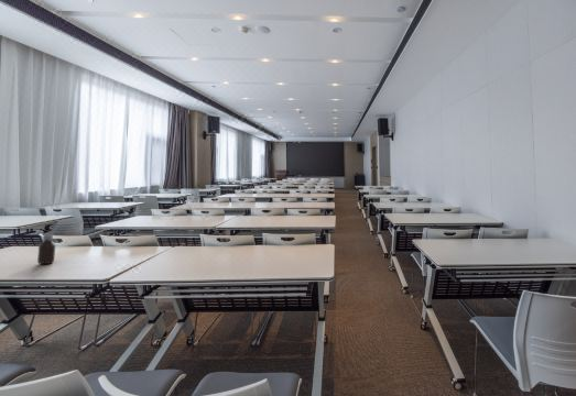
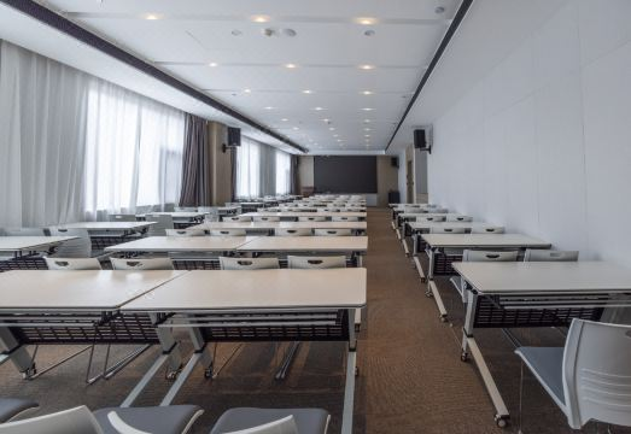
- bottle [36,233,56,265]
